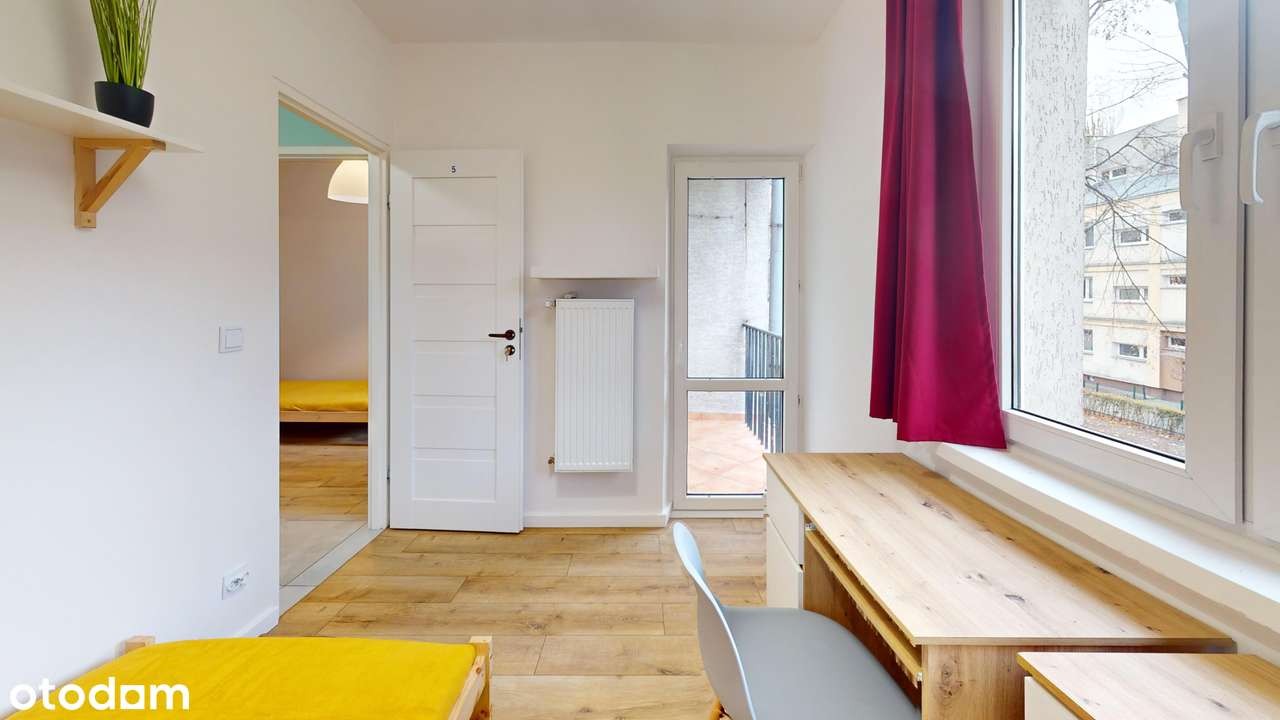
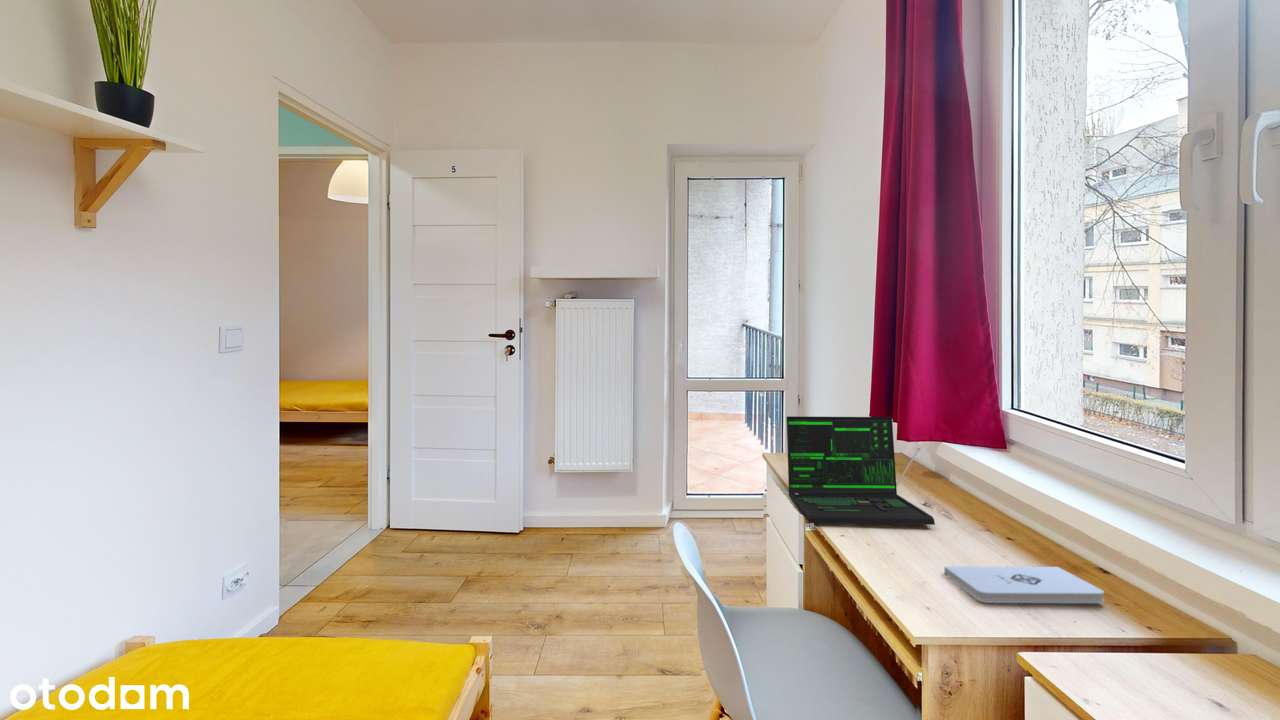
+ notepad [943,565,1105,604]
+ laptop [785,415,936,526]
